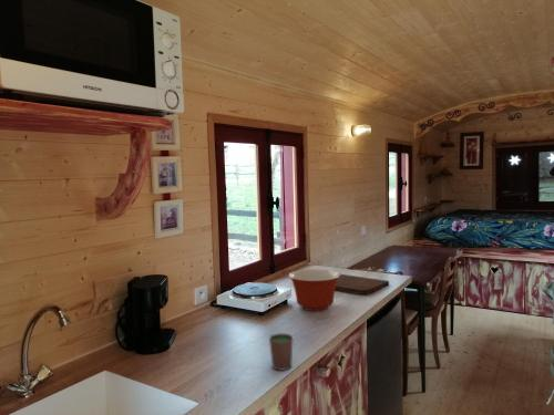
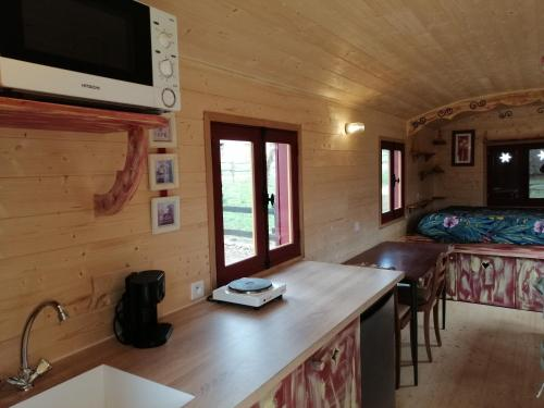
- mixing bowl [288,268,341,312]
- cutting board [335,273,390,295]
- cup [268,332,295,372]
